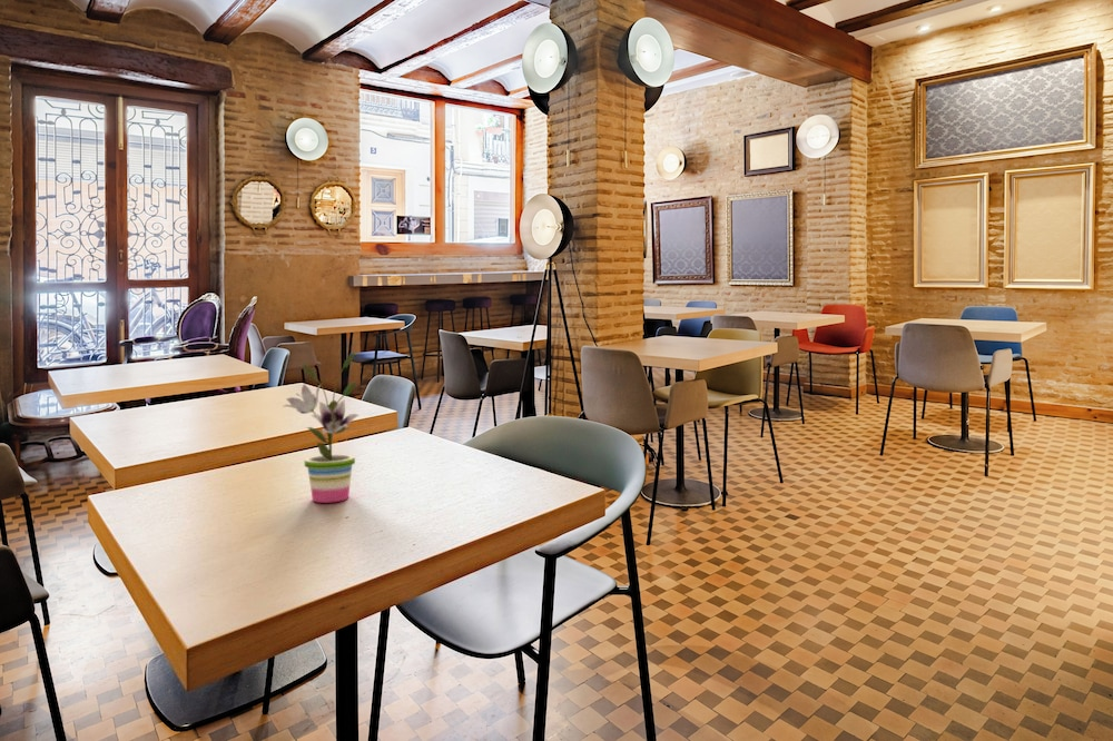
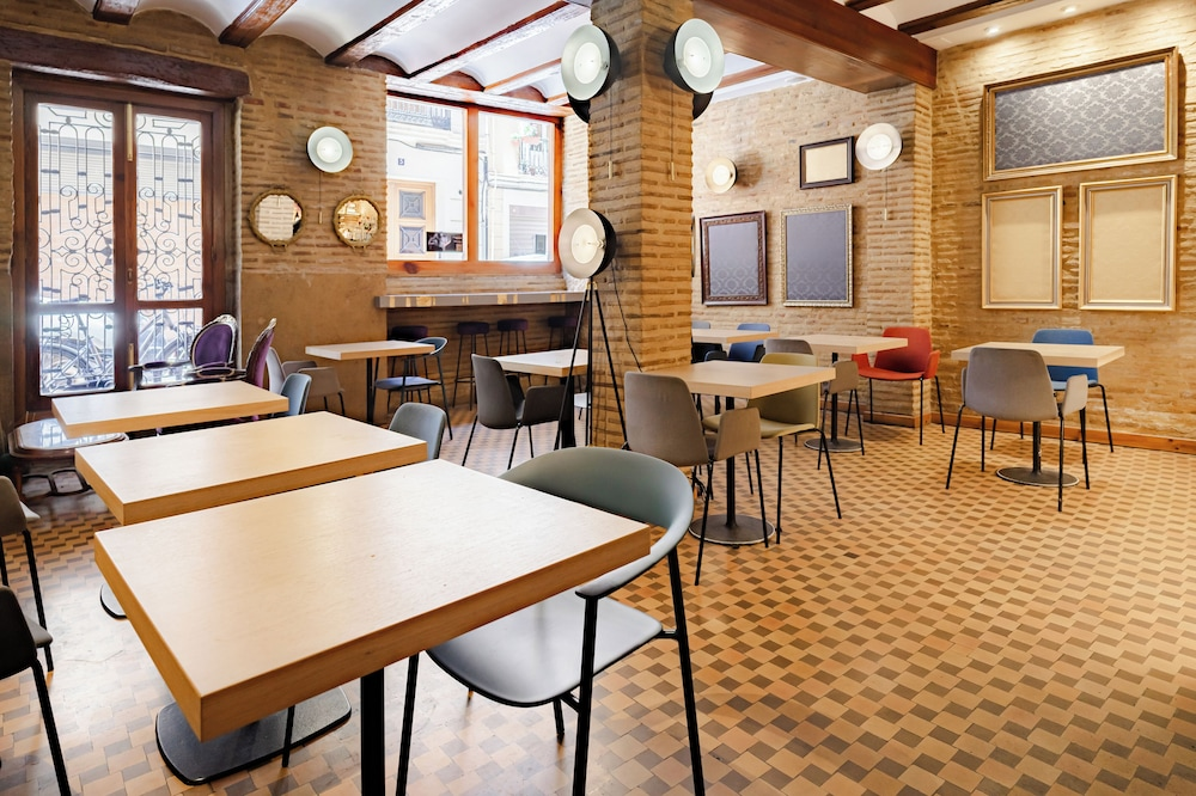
- potted plant [282,352,359,504]
